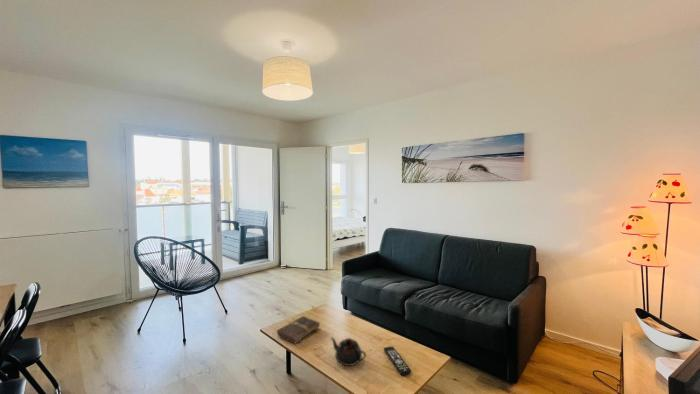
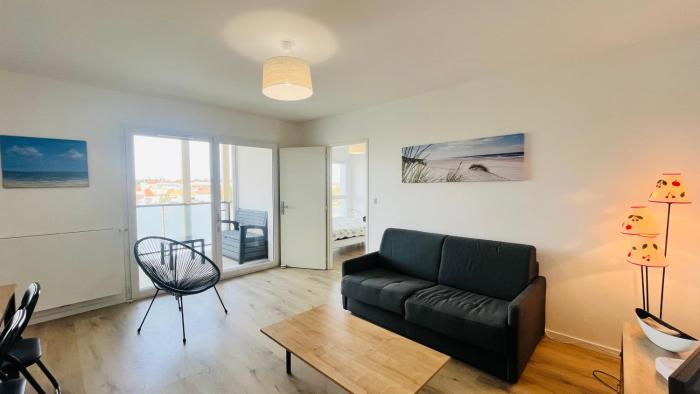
- teapot [329,336,367,367]
- book [276,315,321,345]
- remote control [383,346,412,377]
